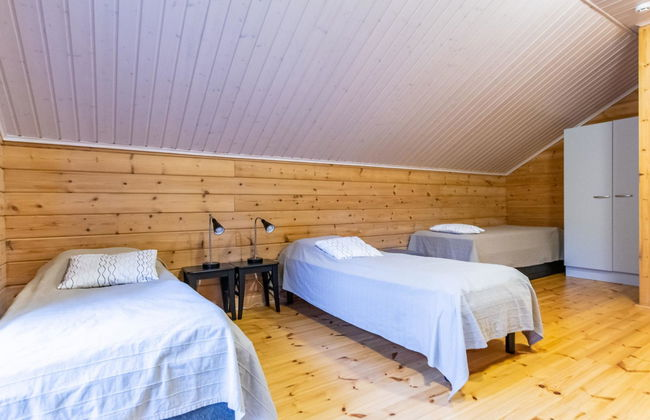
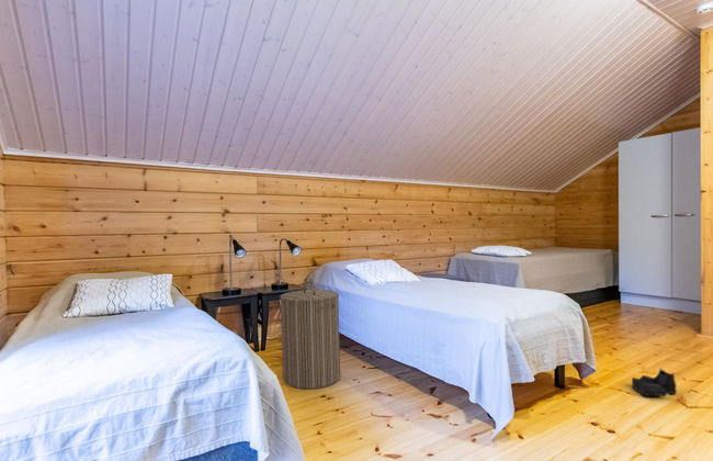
+ laundry hamper [279,280,341,391]
+ boots [631,367,678,397]
